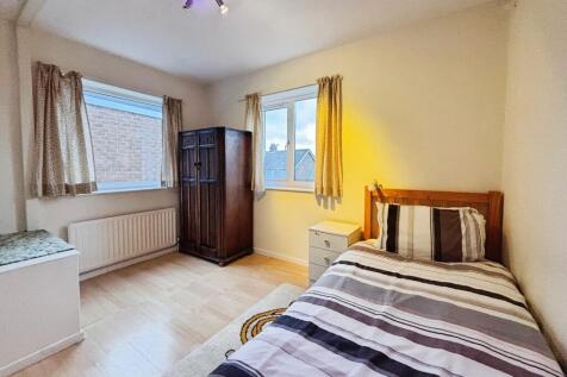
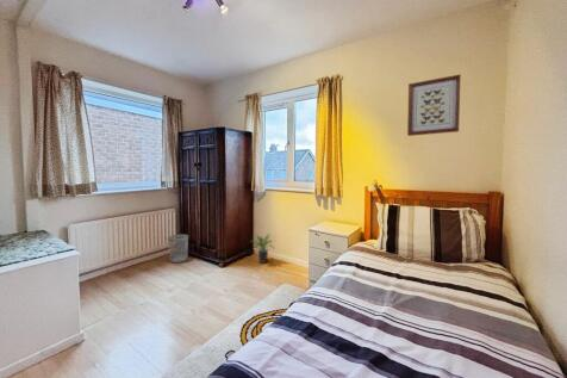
+ wastebasket [167,234,189,264]
+ wall art [406,73,462,137]
+ potted plant [248,233,275,265]
